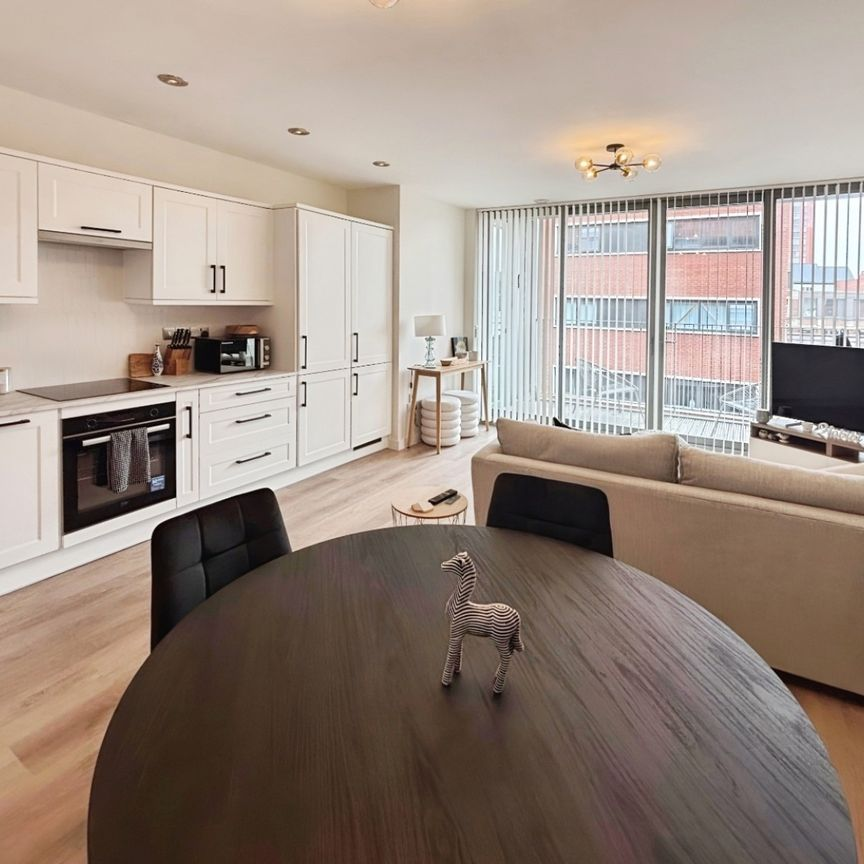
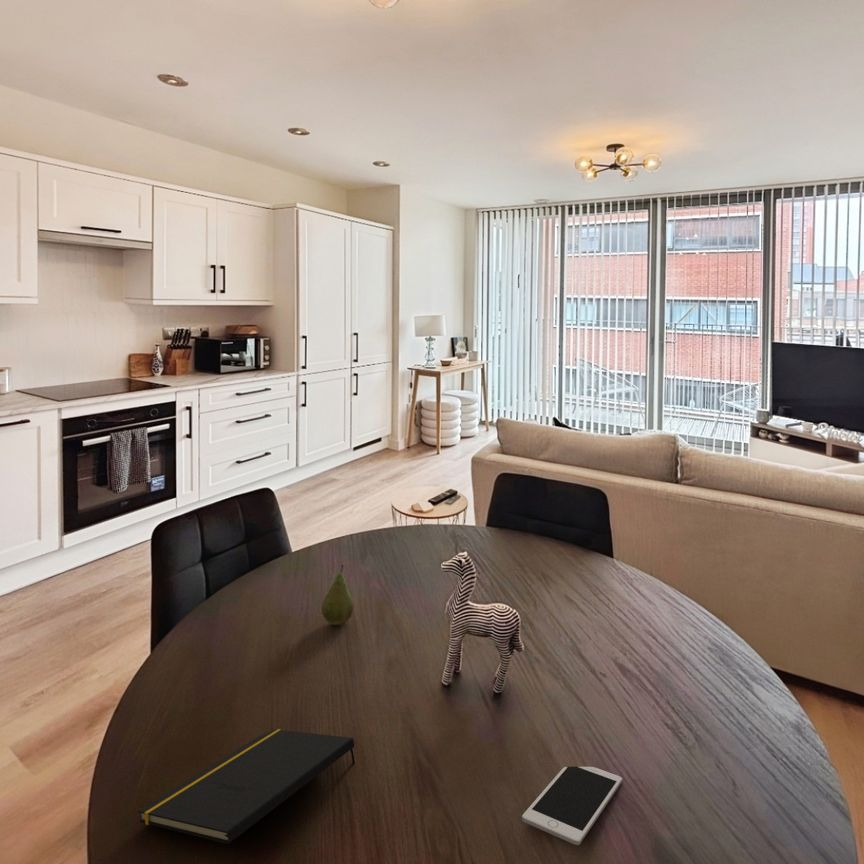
+ notepad [137,728,356,845]
+ cell phone [521,766,623,846]
+ fruit [321,564,355,626]
